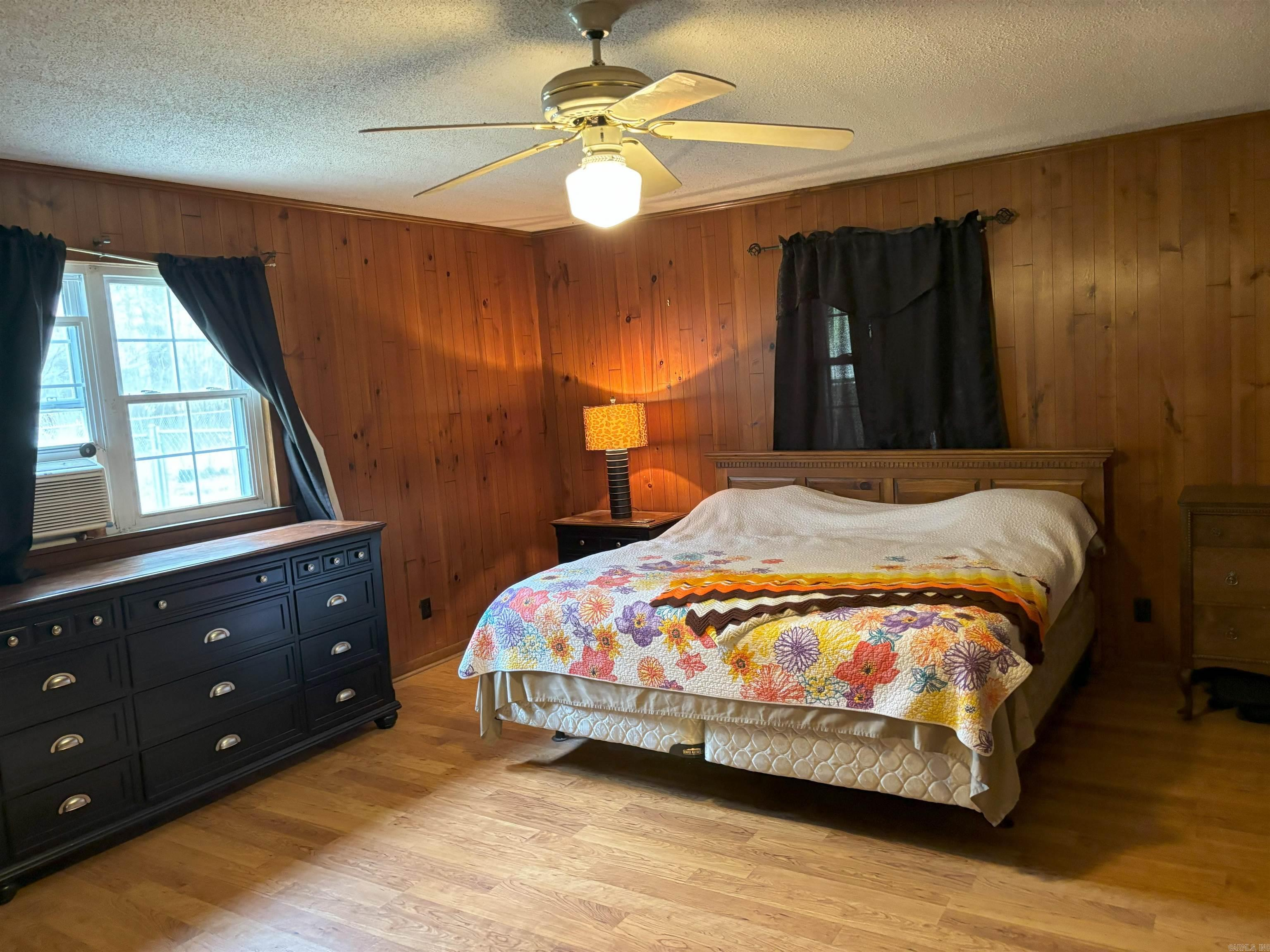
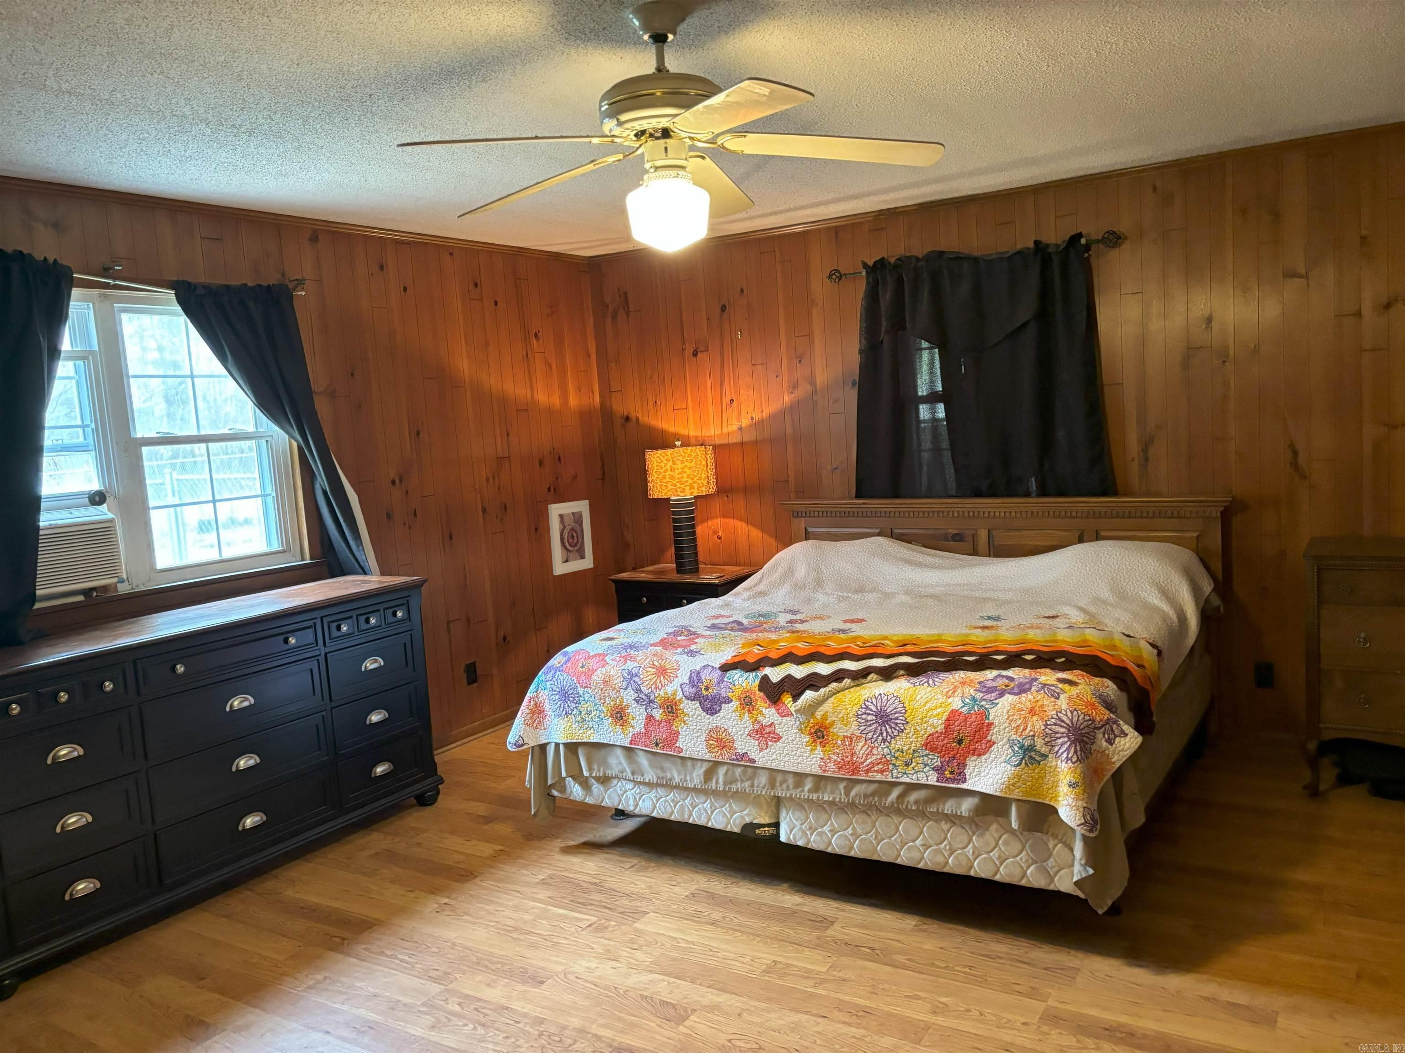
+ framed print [548,500,594,575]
